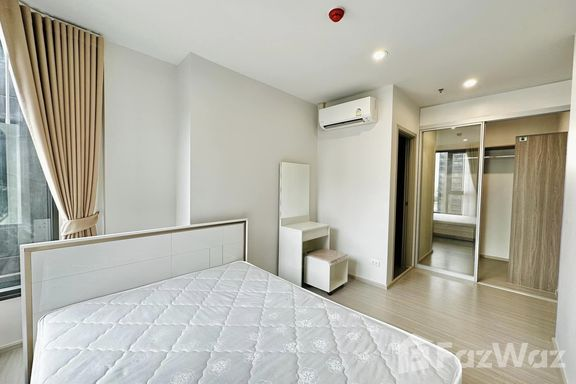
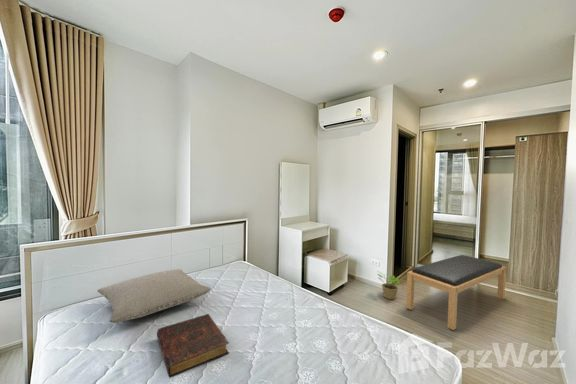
+ potted plant [377,271,401,300]
+ book [156,313,230,379]
+ bench [405,254,507,331]
+ pillow [97,268,212,324]
